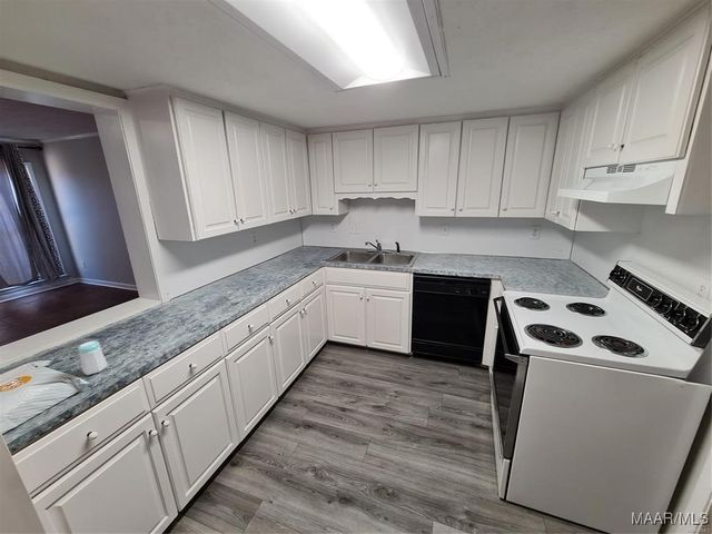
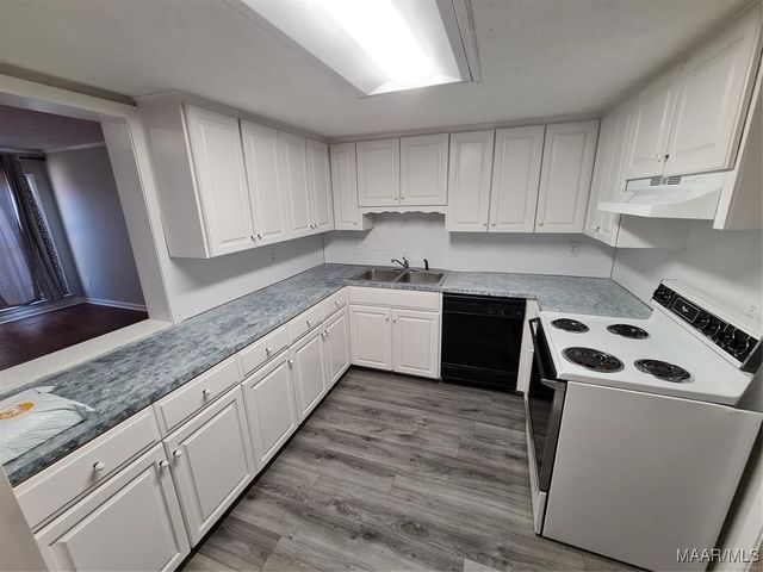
- salt shaker [77,340,109,376]
